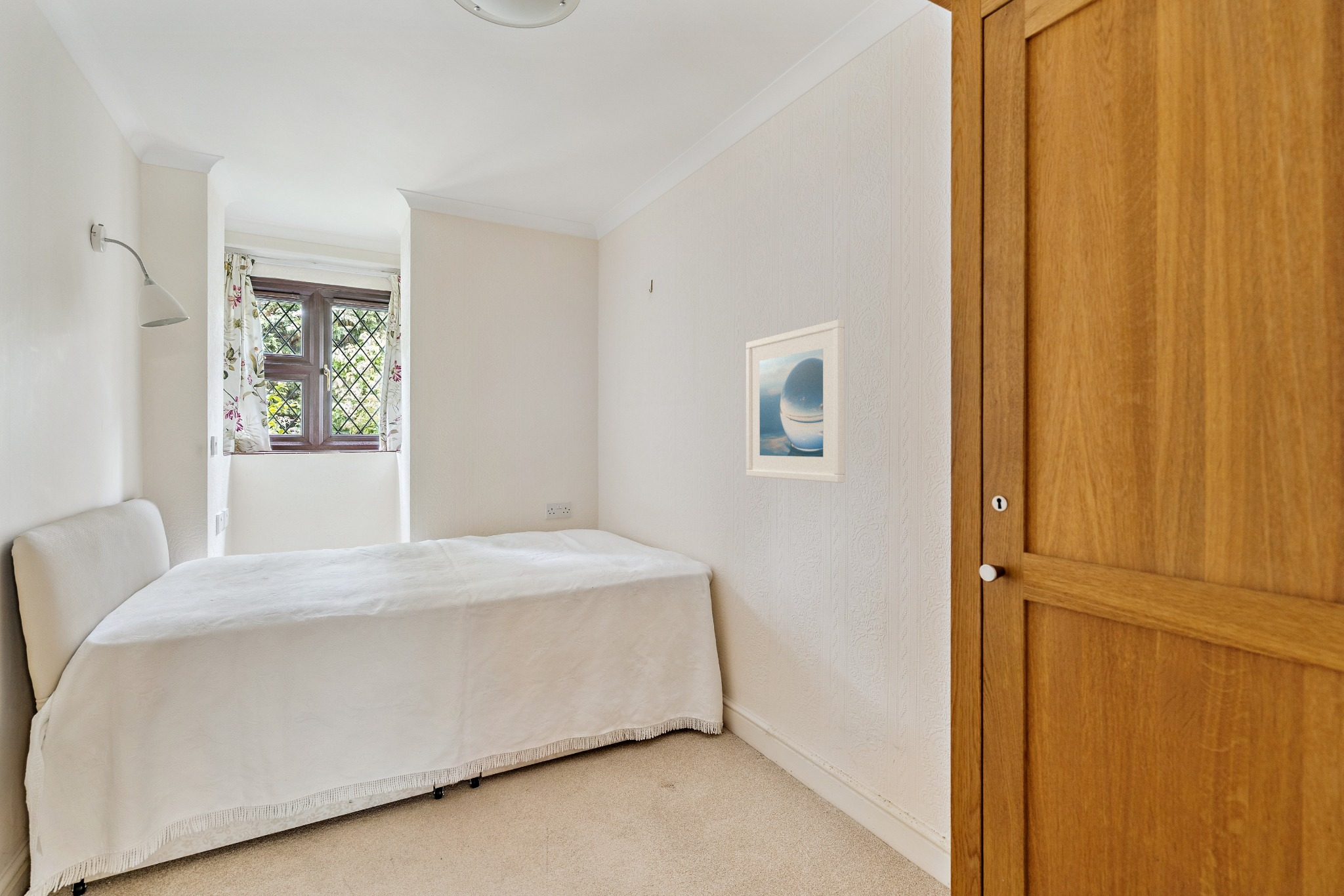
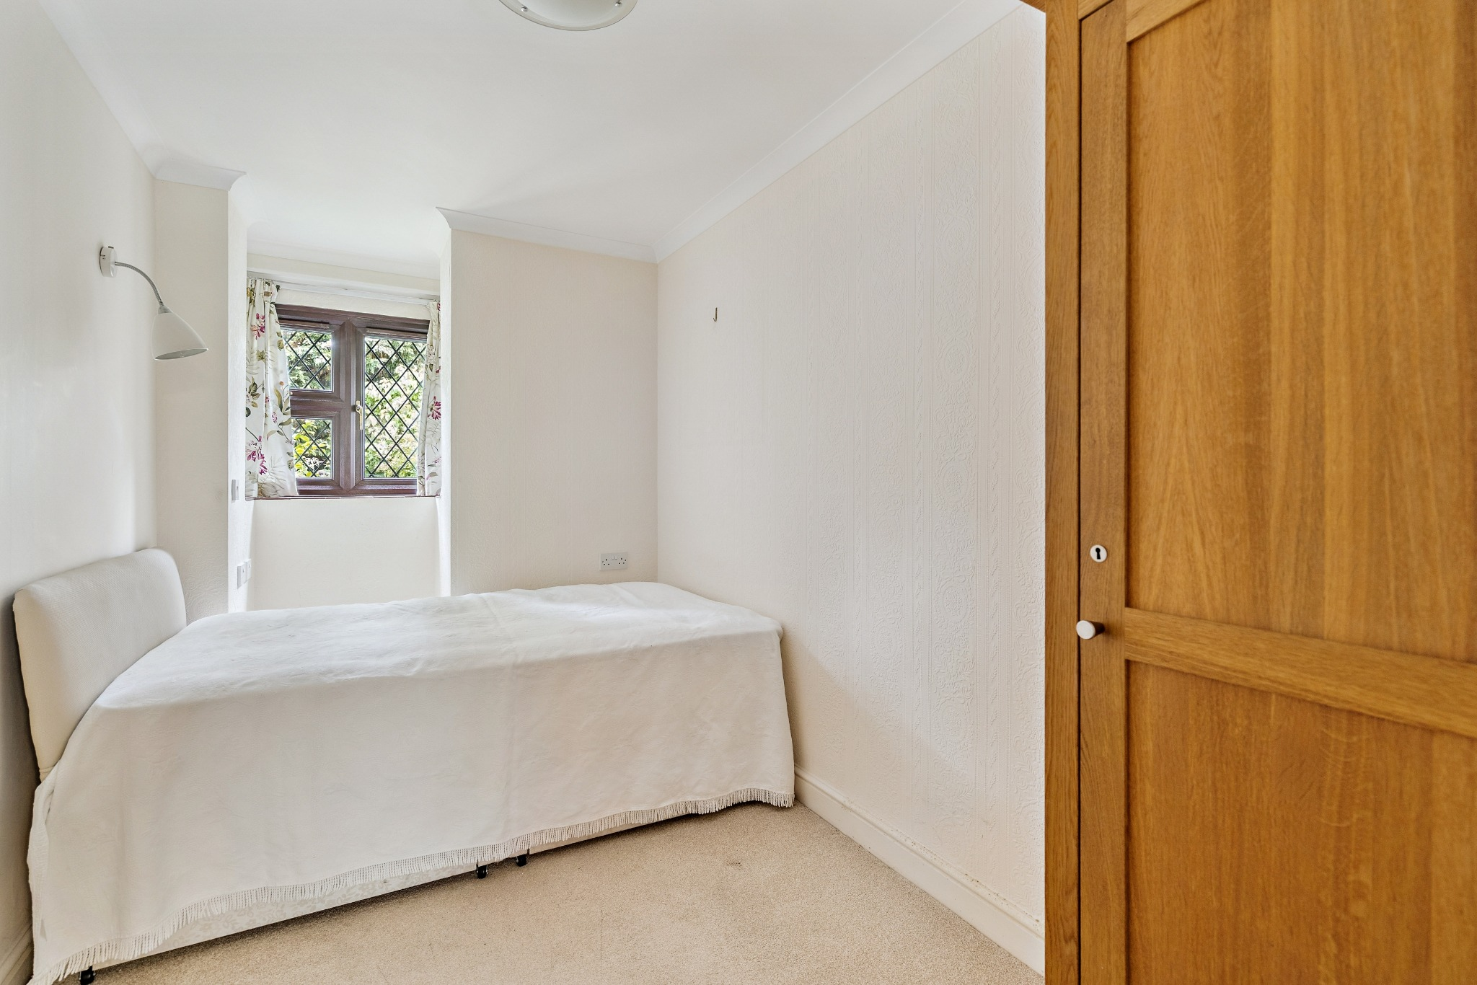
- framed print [745,319,845,483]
